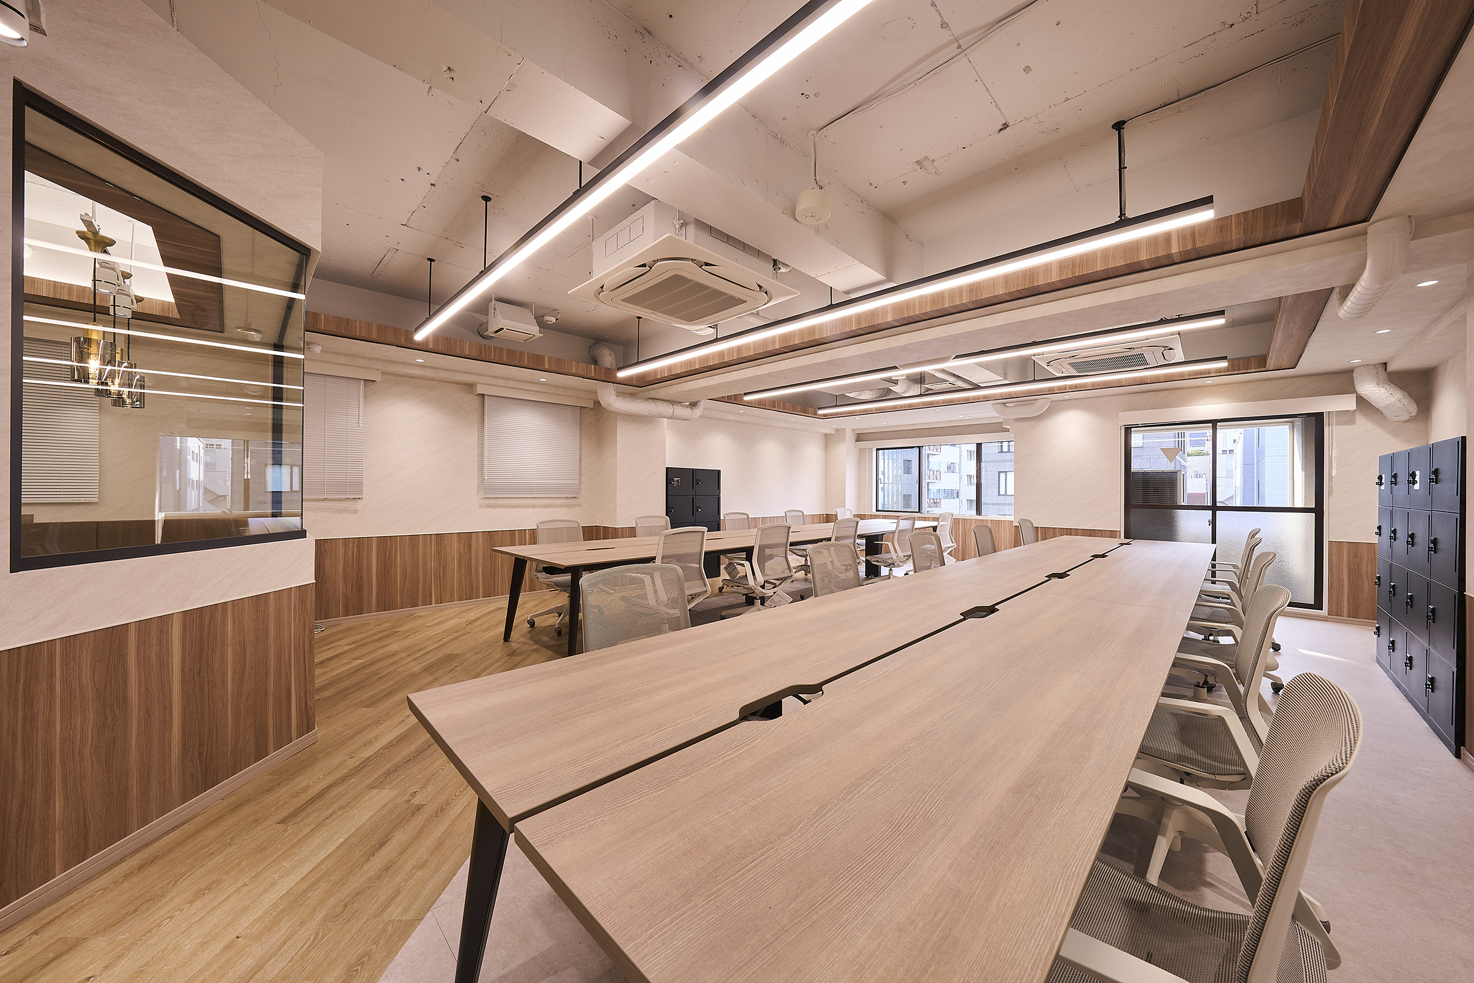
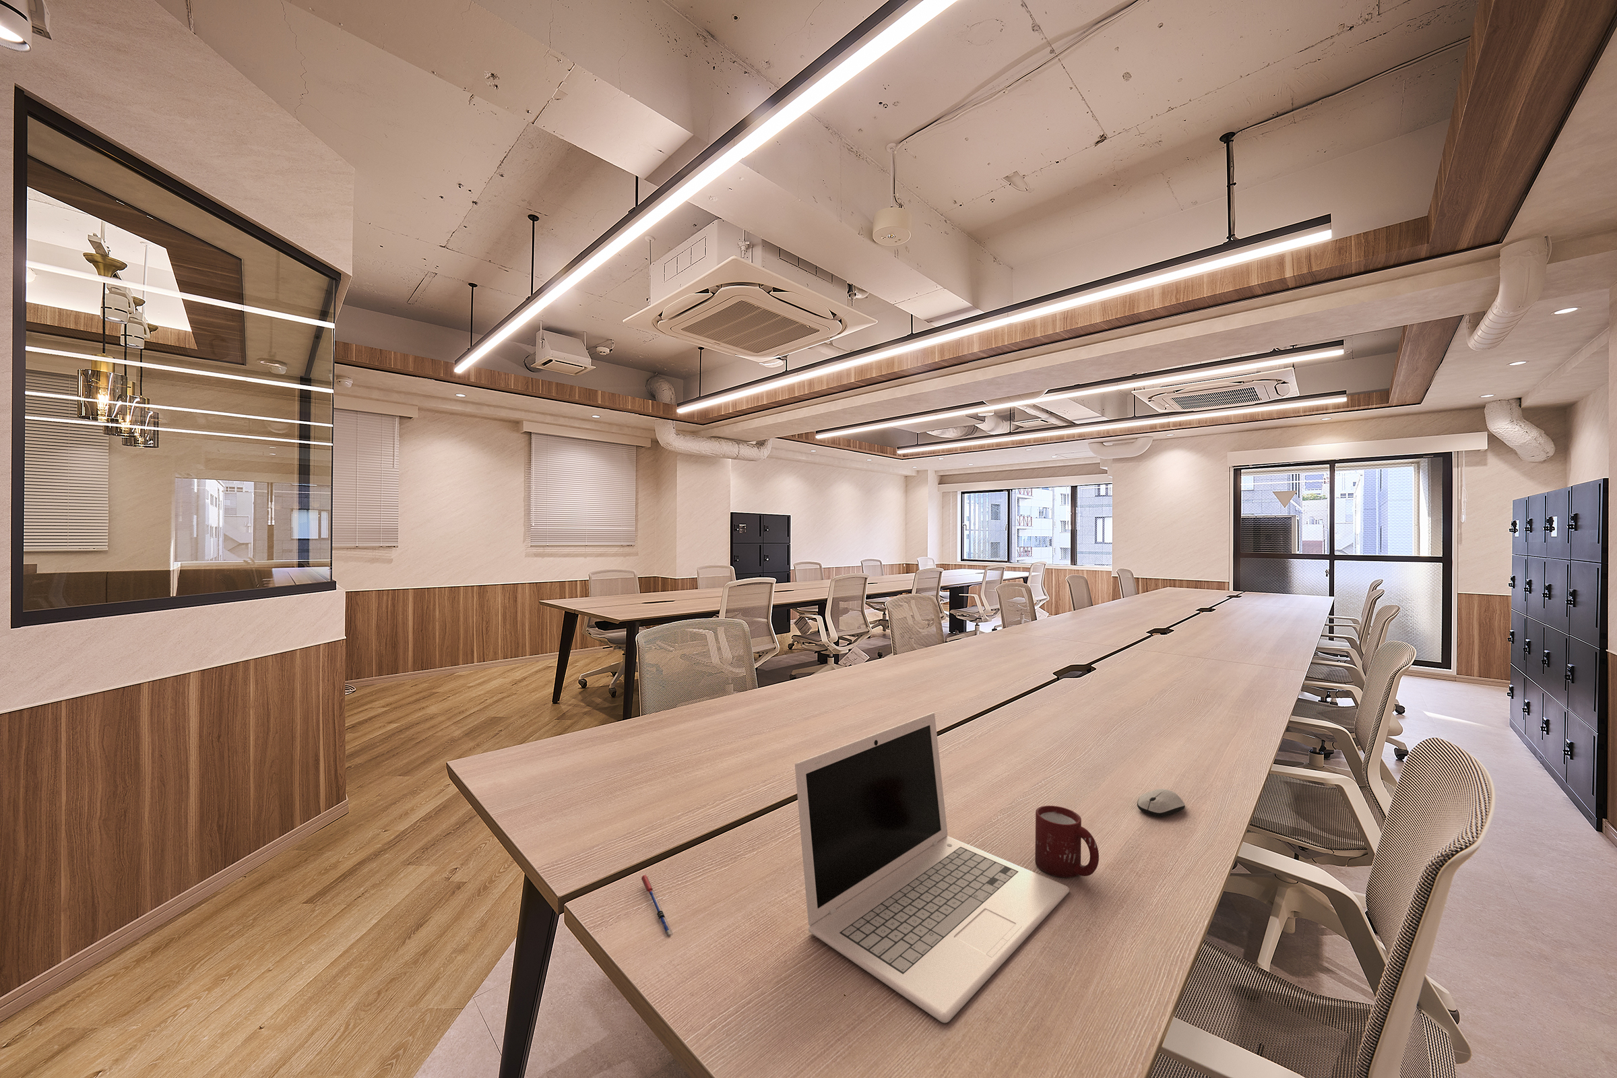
+ computer mouse [1137,788,1186,817]
+ cup [1035,805,1100,878]
+ pen [641,875,673,937]
+ laptop [794,711,1070,1024]
